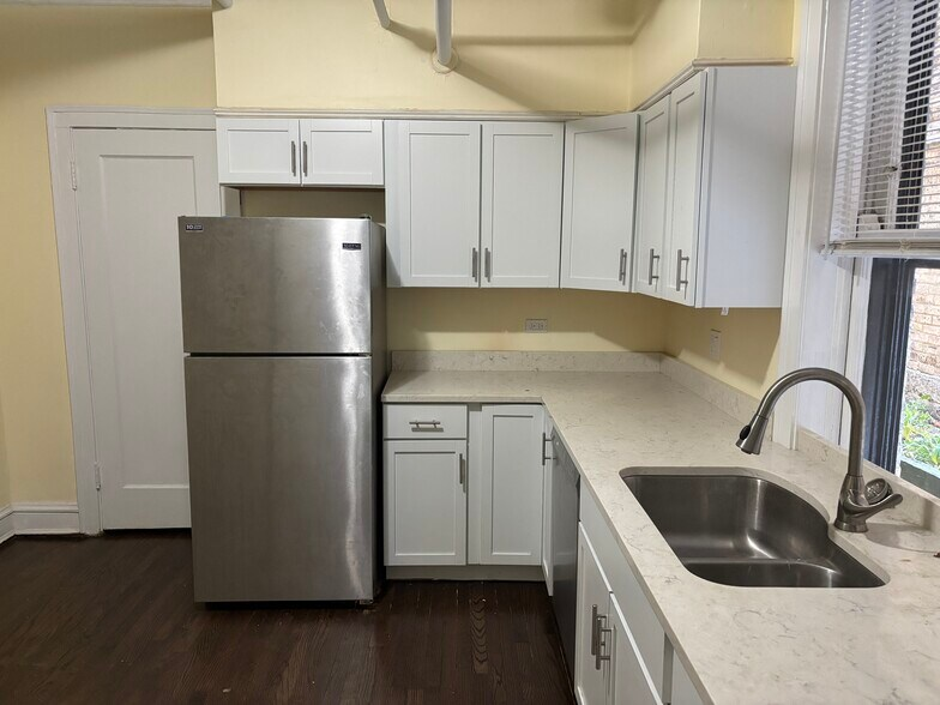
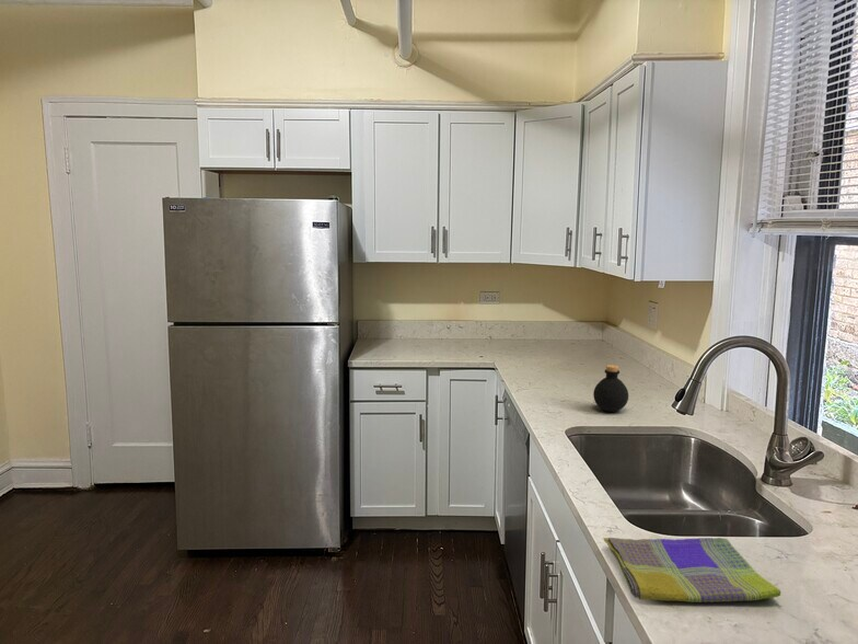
+ dish towel [603,537,781,603]
+ bottle [592,364,629,413]
